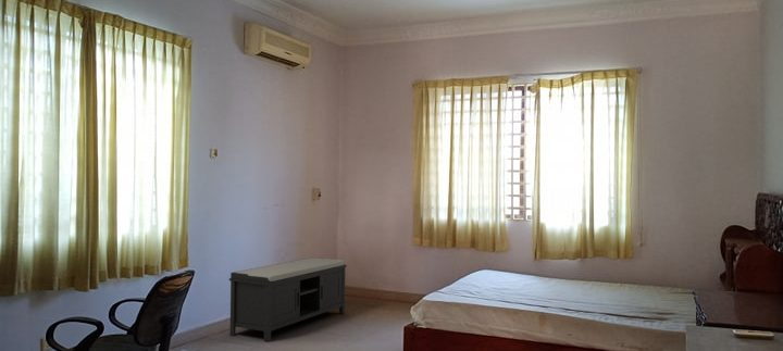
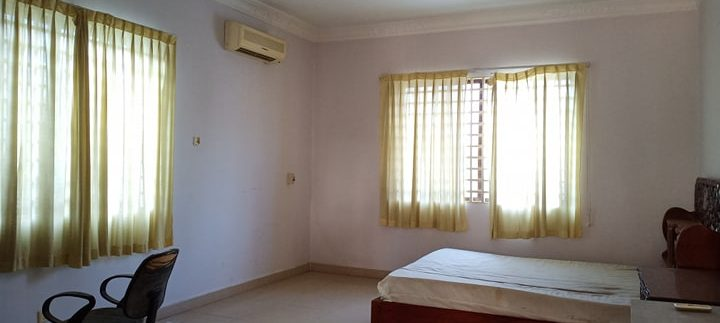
- bench [228,256,348,342]
